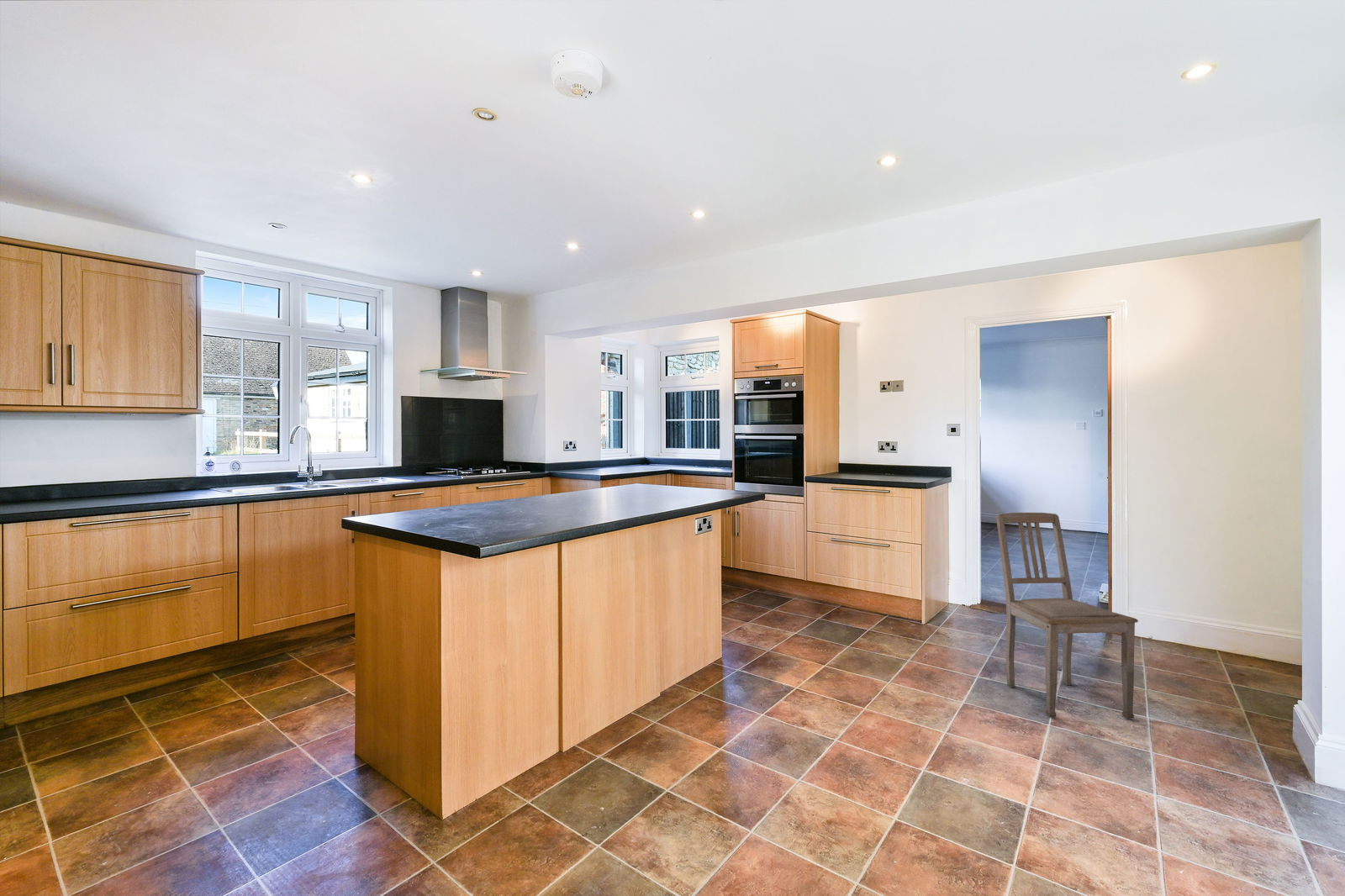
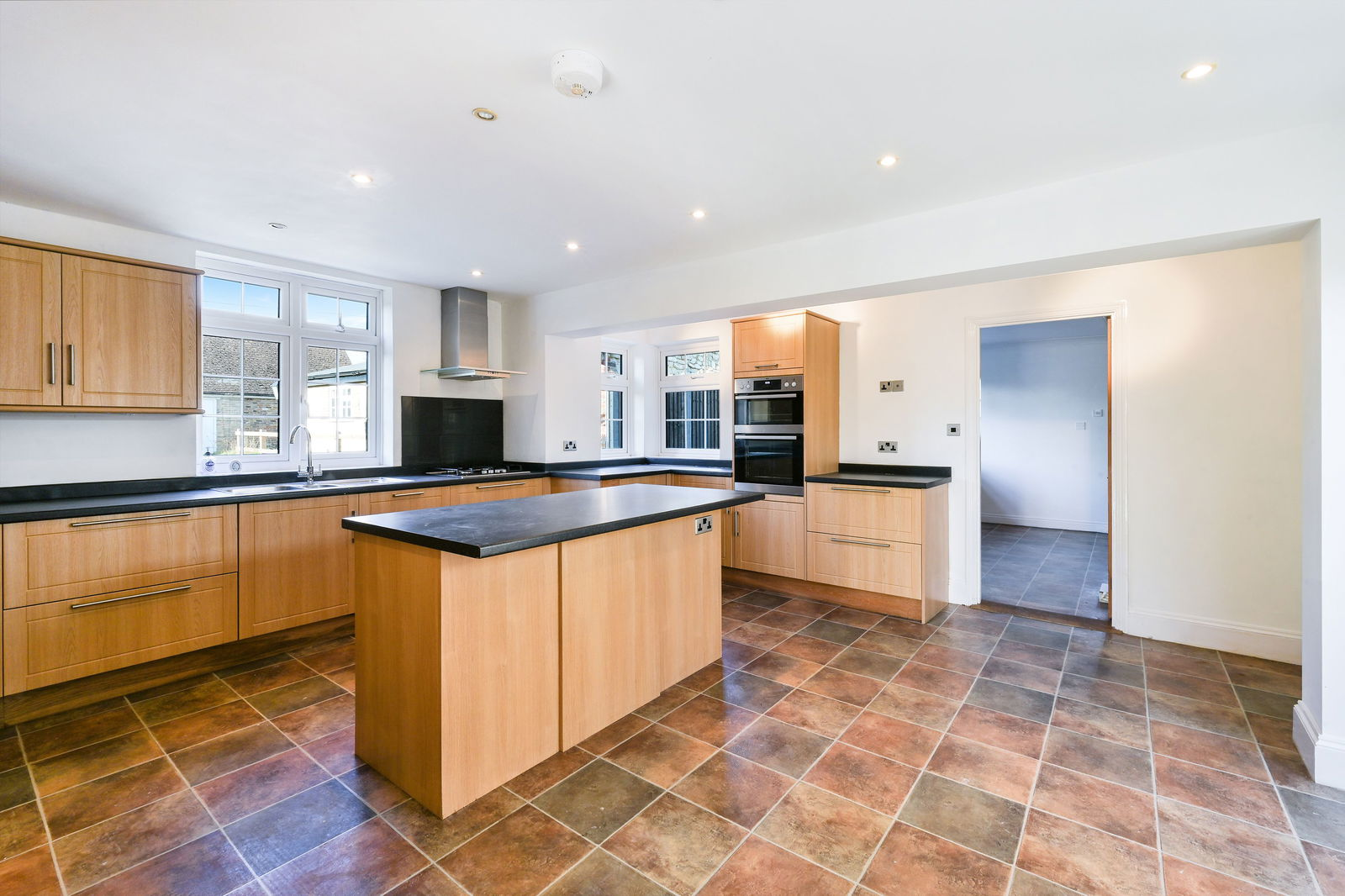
- dining chair [995,512,1139,719]
